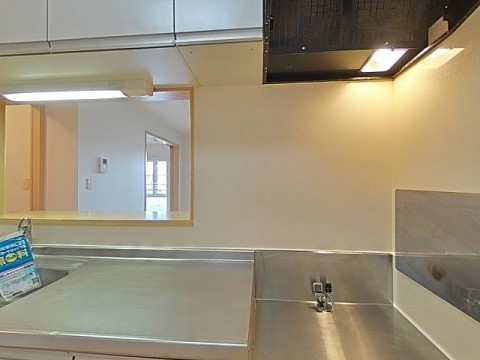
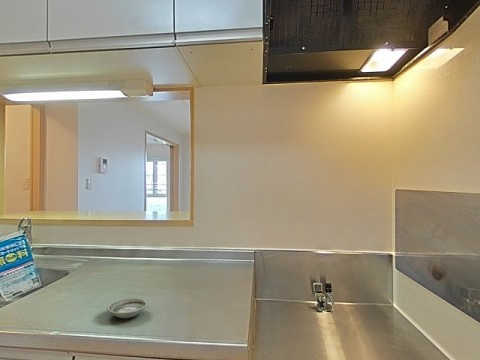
+ saucer [106,297,148,319]
